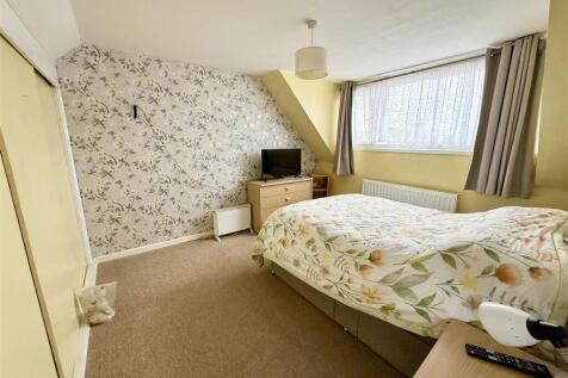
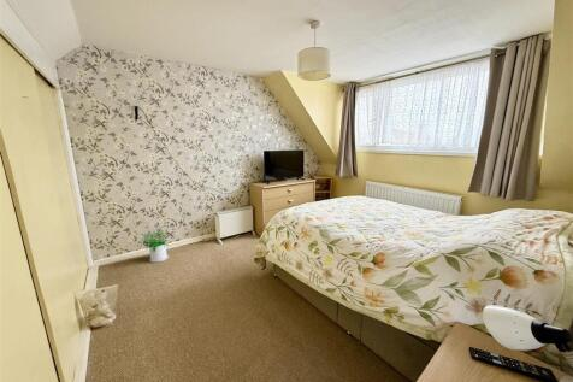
+ potted plant [140,227,170,264]
